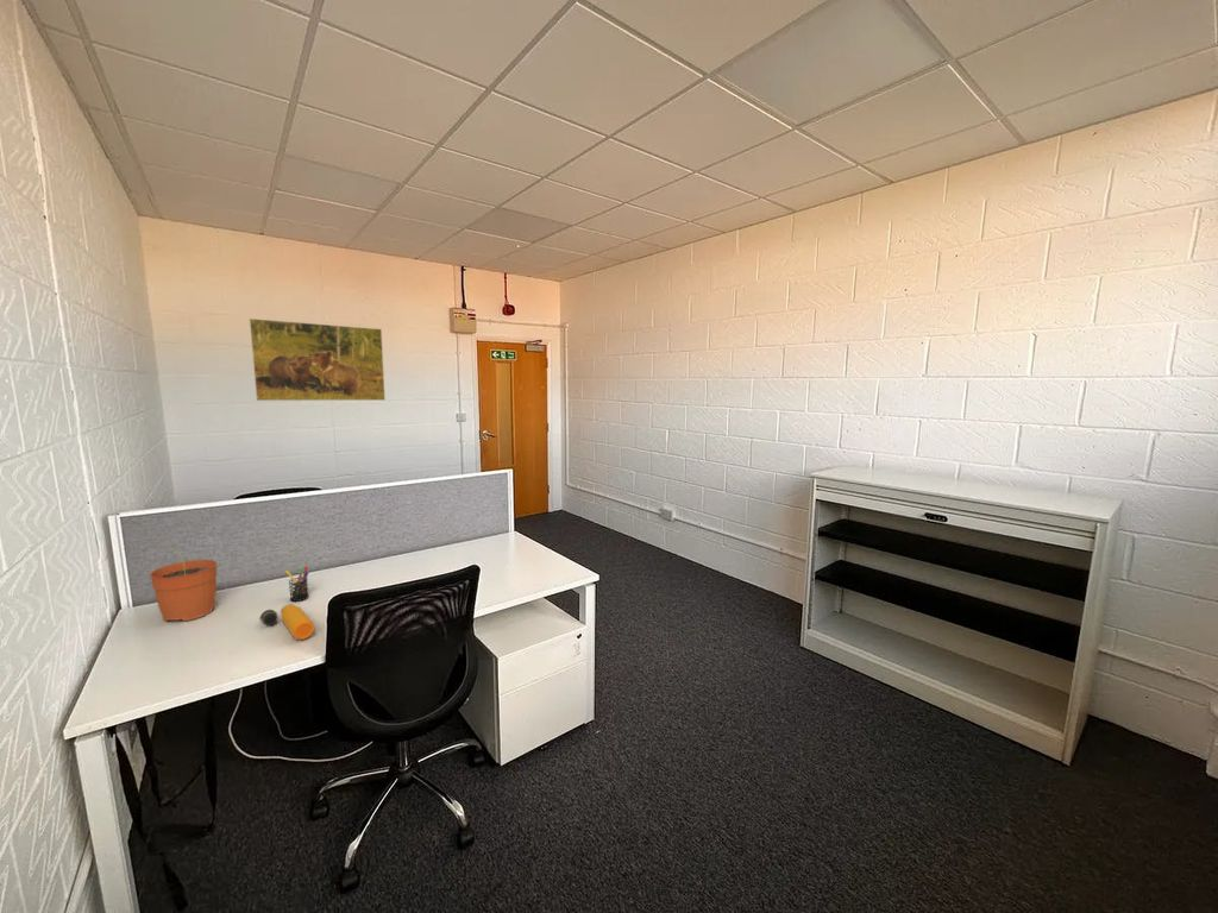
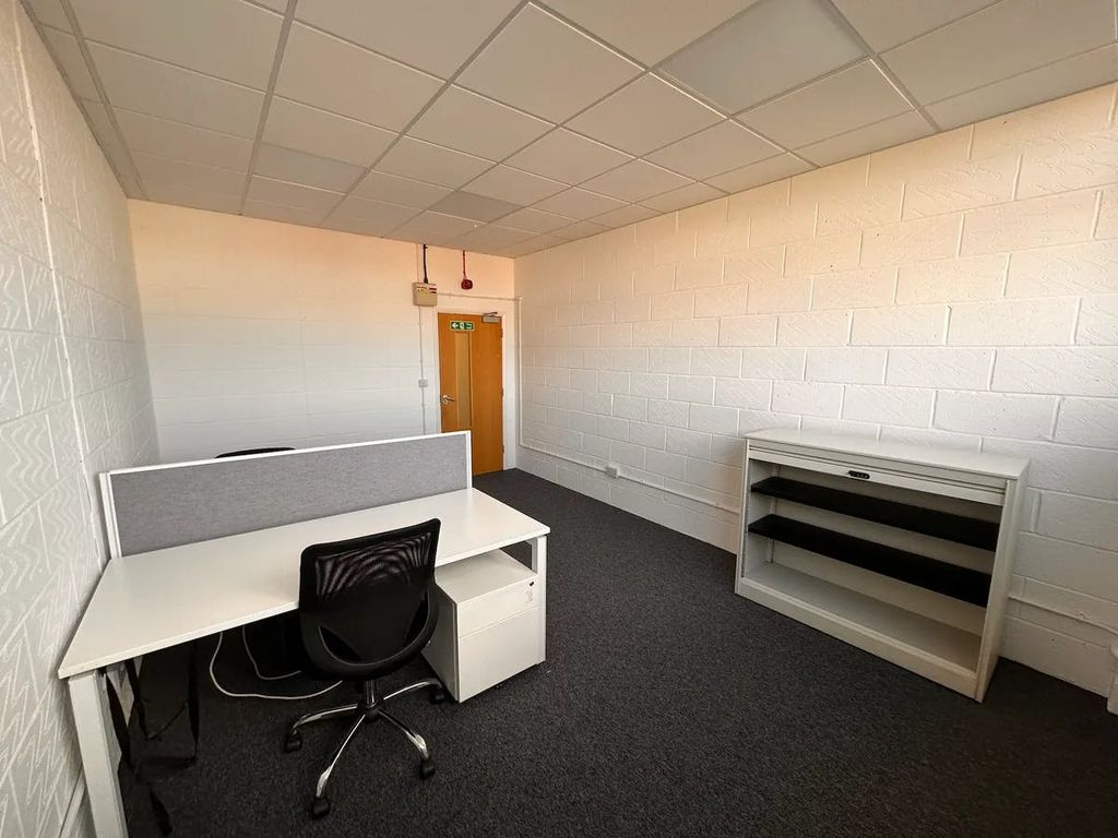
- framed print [249,317,387,402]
- water bottle [258,603,315,641]
- plant pot [149,543,219,623]
- pen holder [284,565,310,603]
